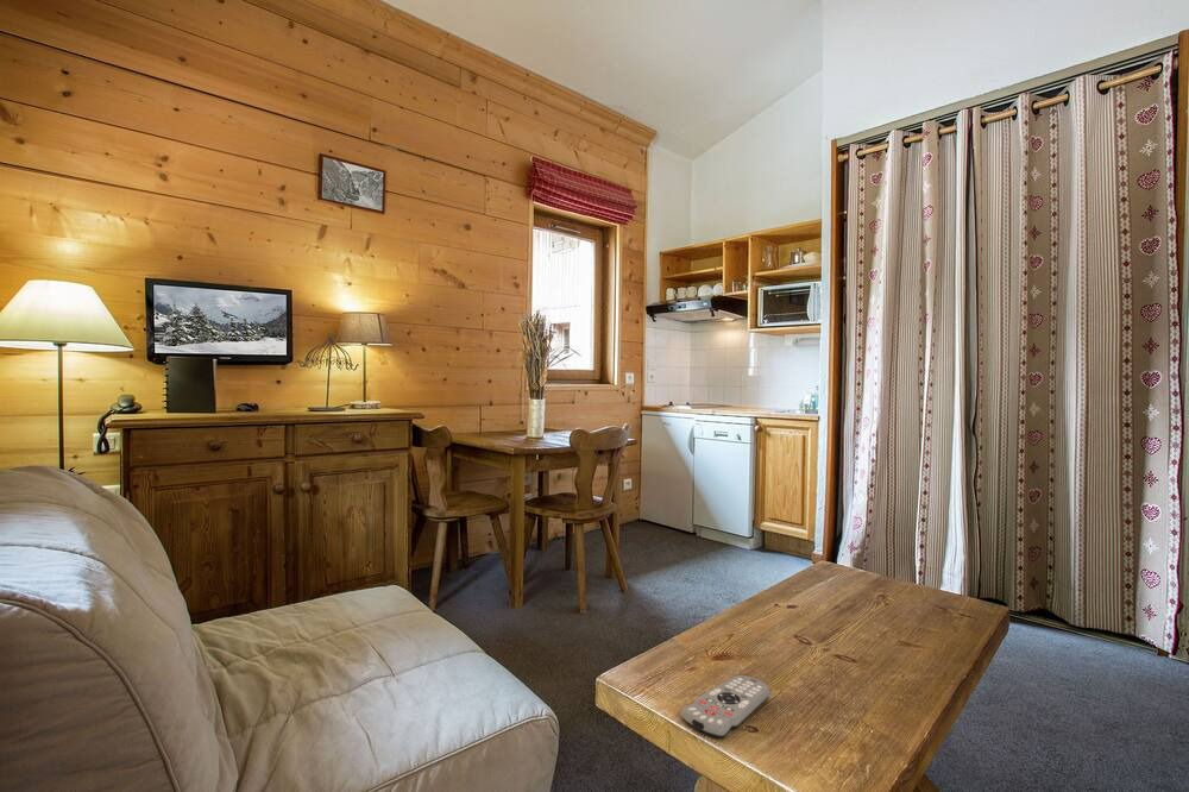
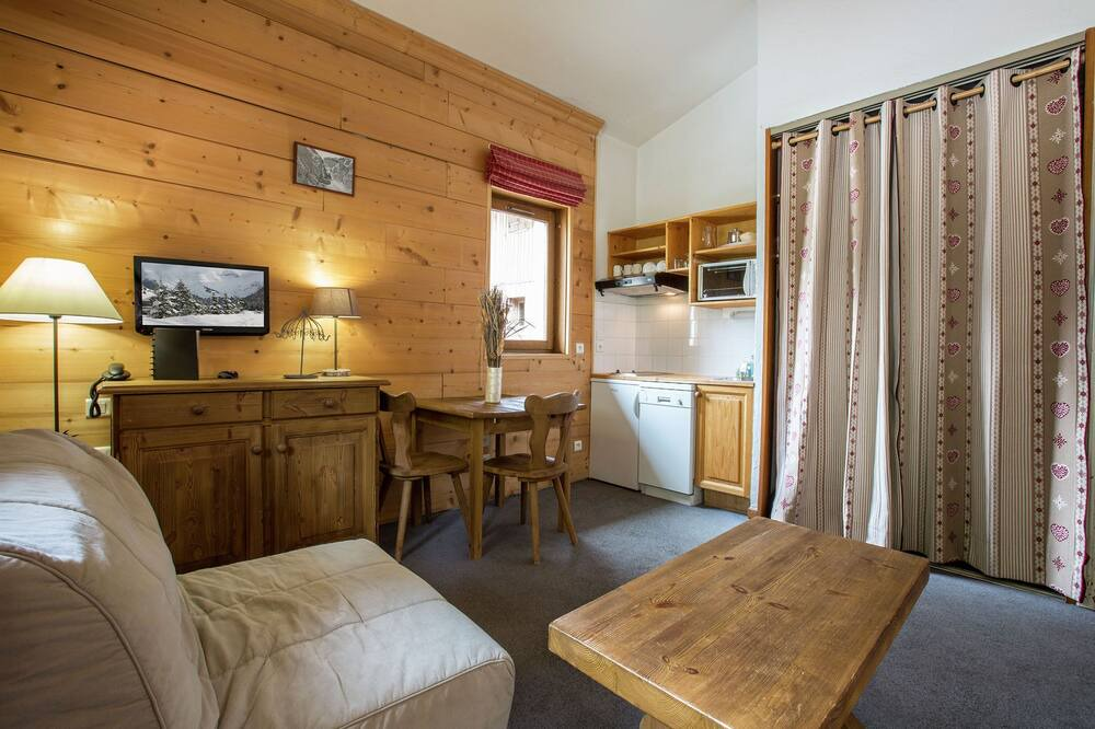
- remote control [680,674,772,738]
